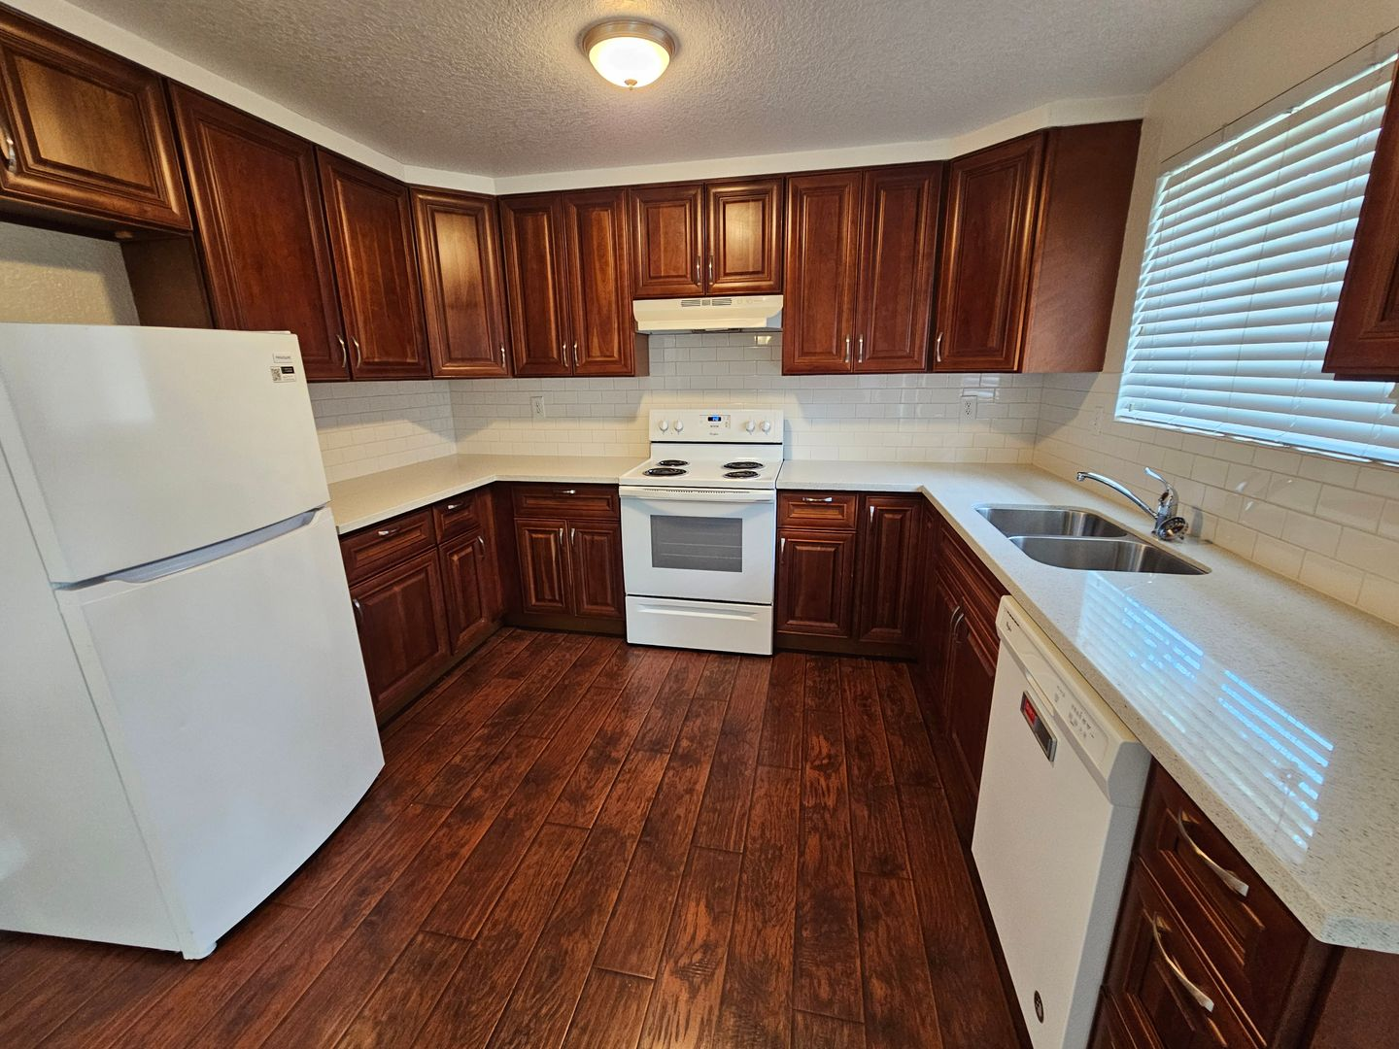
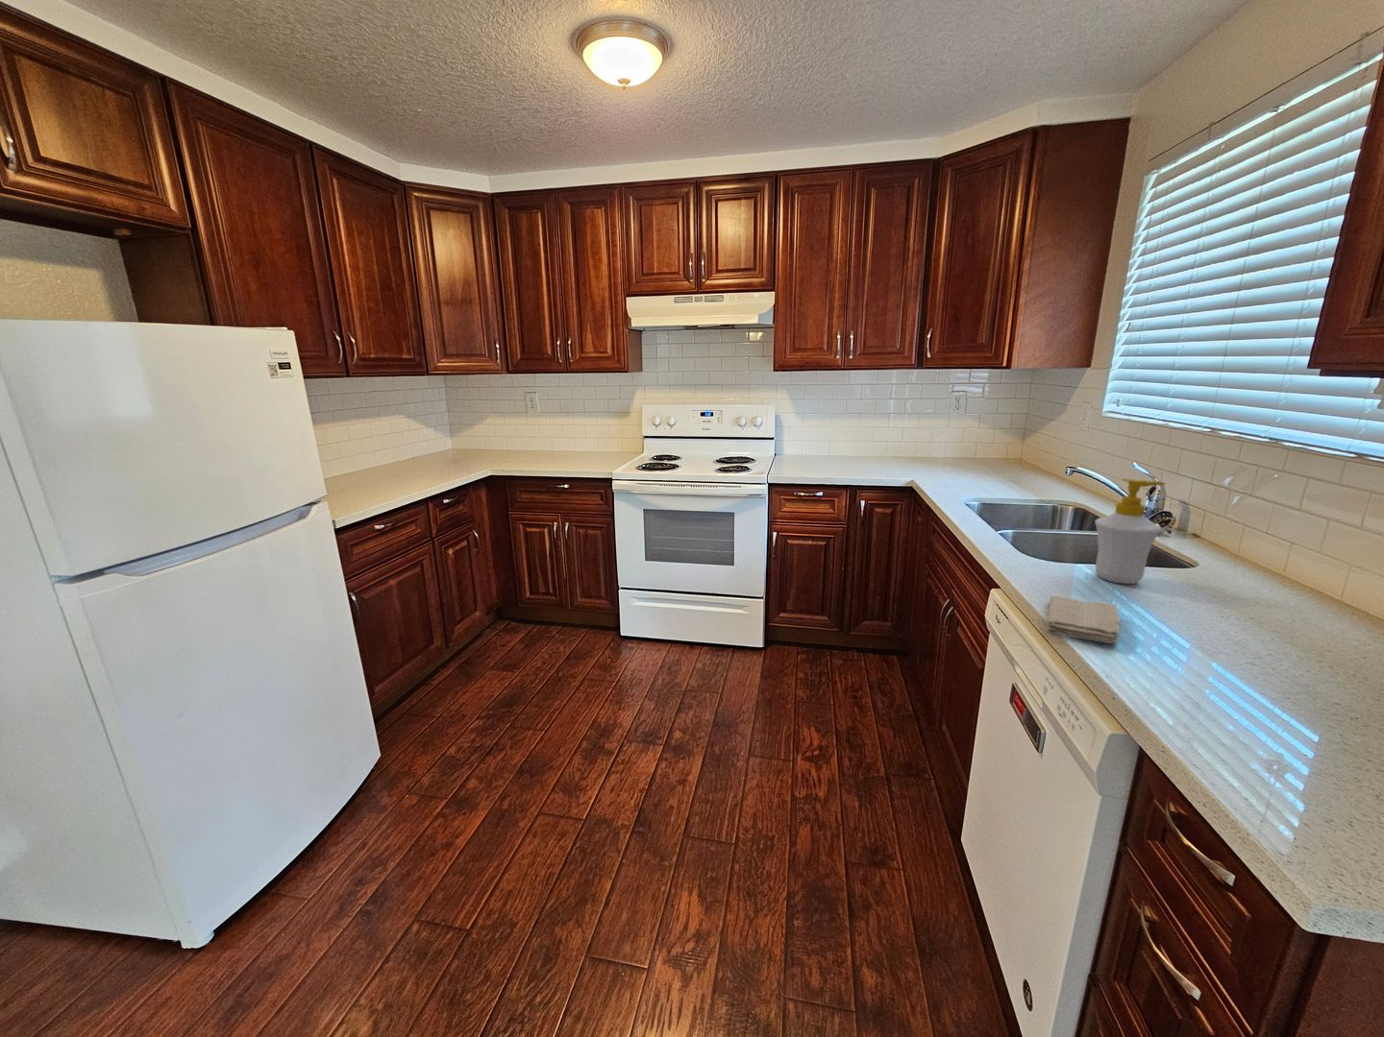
+ washcloth [1046,595,1121,644]
+ soap bottle [1094,477,1167,585]
